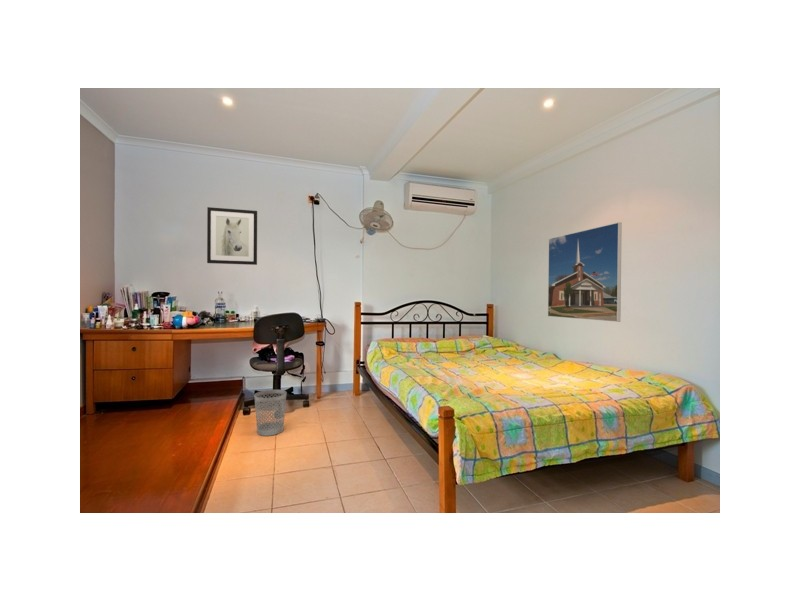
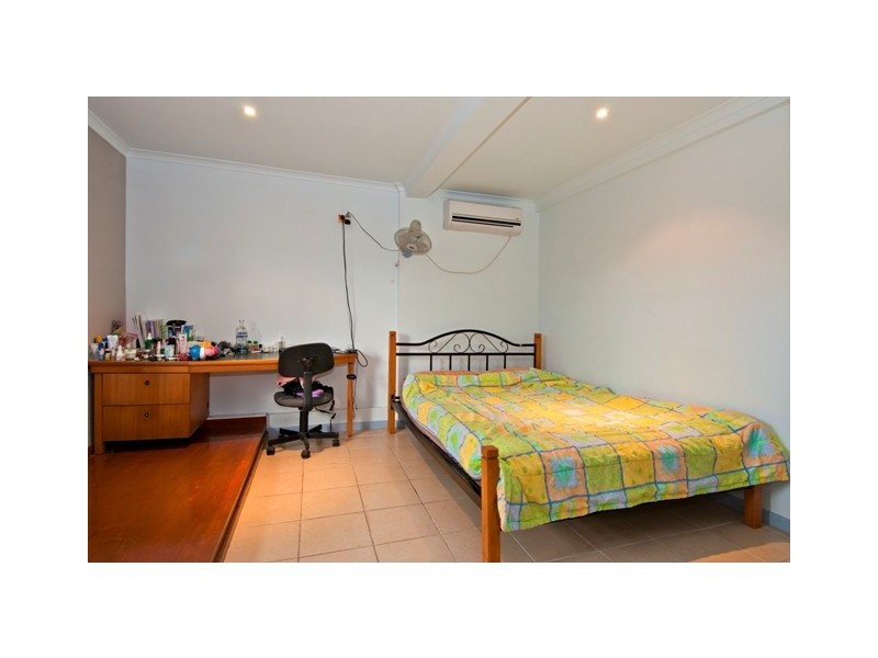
- wastebasket [253,389,288,437]
- wall art [206,206,258,266]
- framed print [547,221,623,323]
